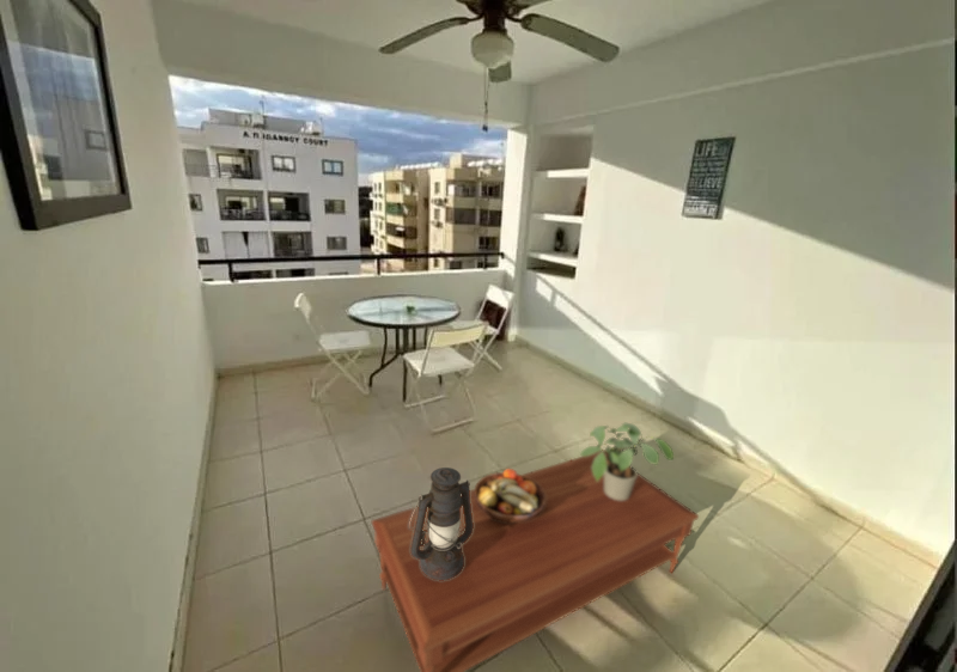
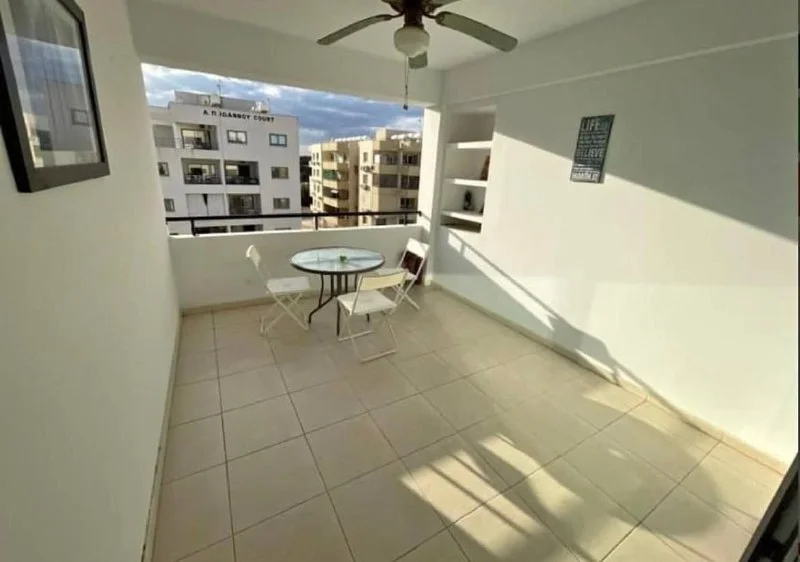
- potted plant [579,422,675,500]
- fruit bowl [474,468,545,523]
- coffee table [371,448,700,672]
- lantern [409,466,474,581]
